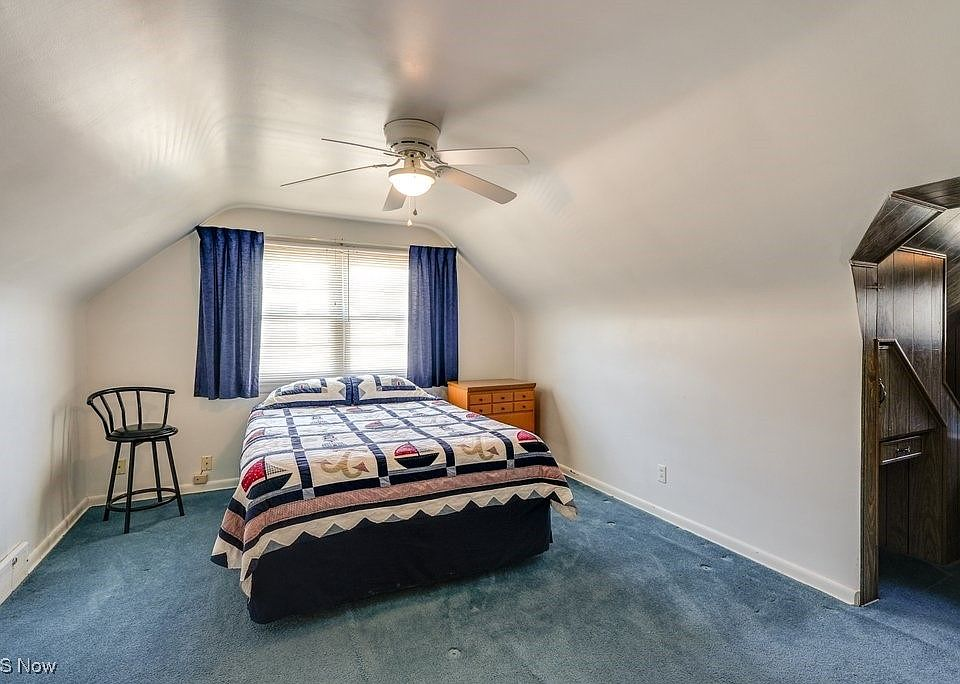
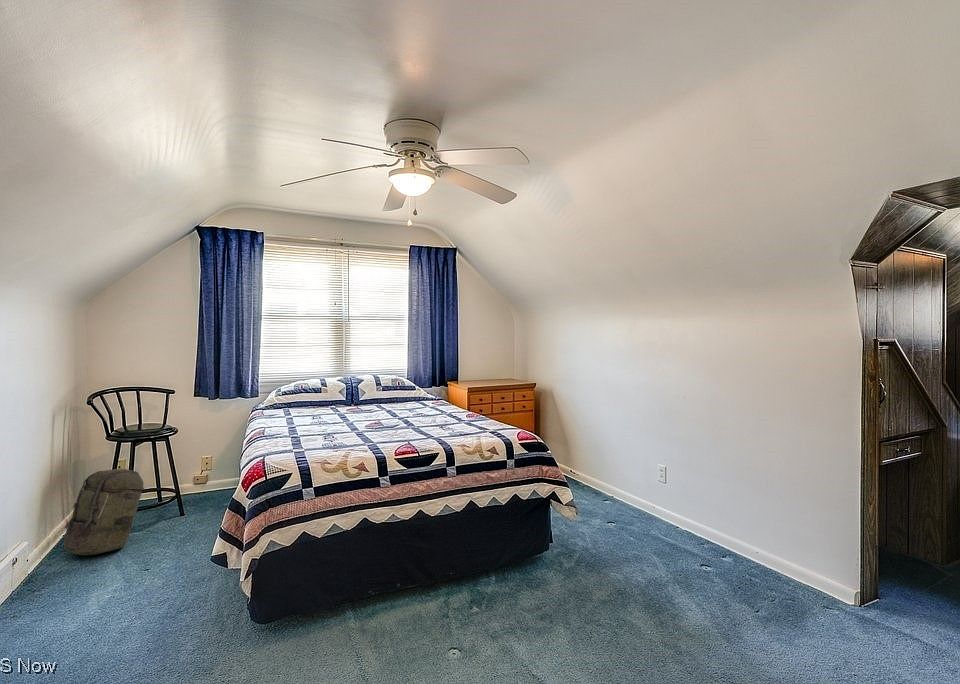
+ backpack [63,468,145,556]
